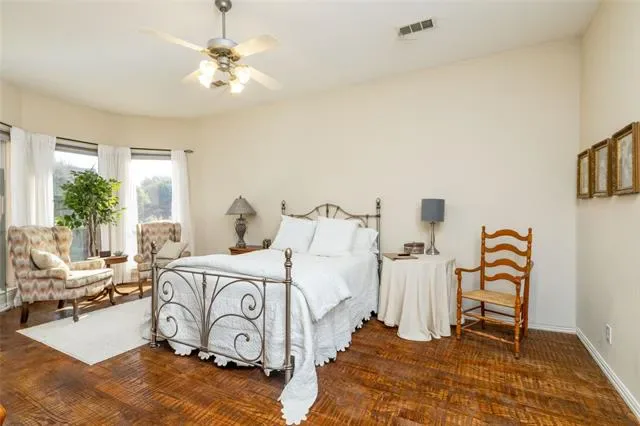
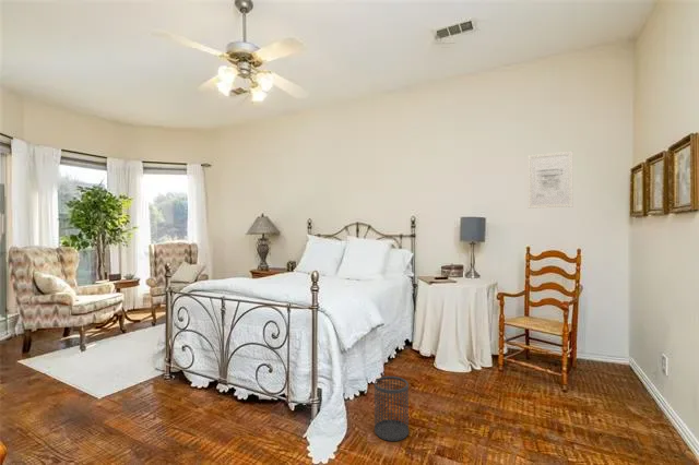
+ wastebasket [374,375,410,442]
+ wall art [528,150,573,210]
